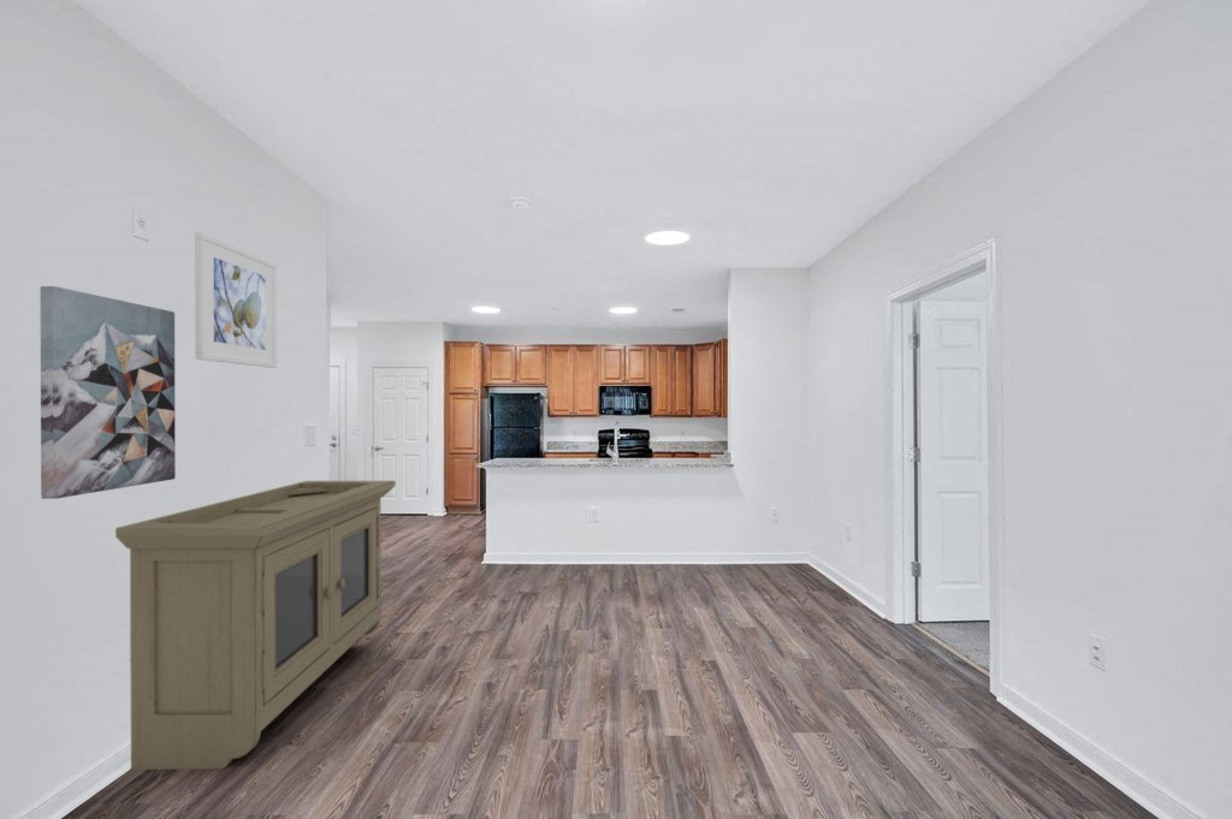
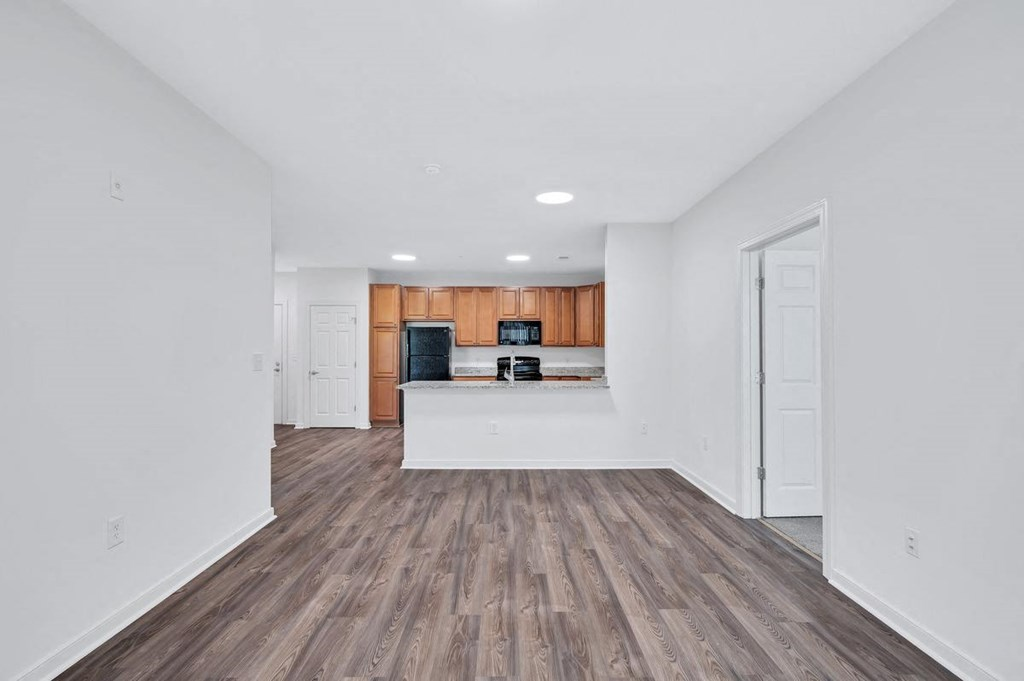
- wall art [40,285,177,500]
- storage cabinet [114,480,397,771]
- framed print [194,231,278,369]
